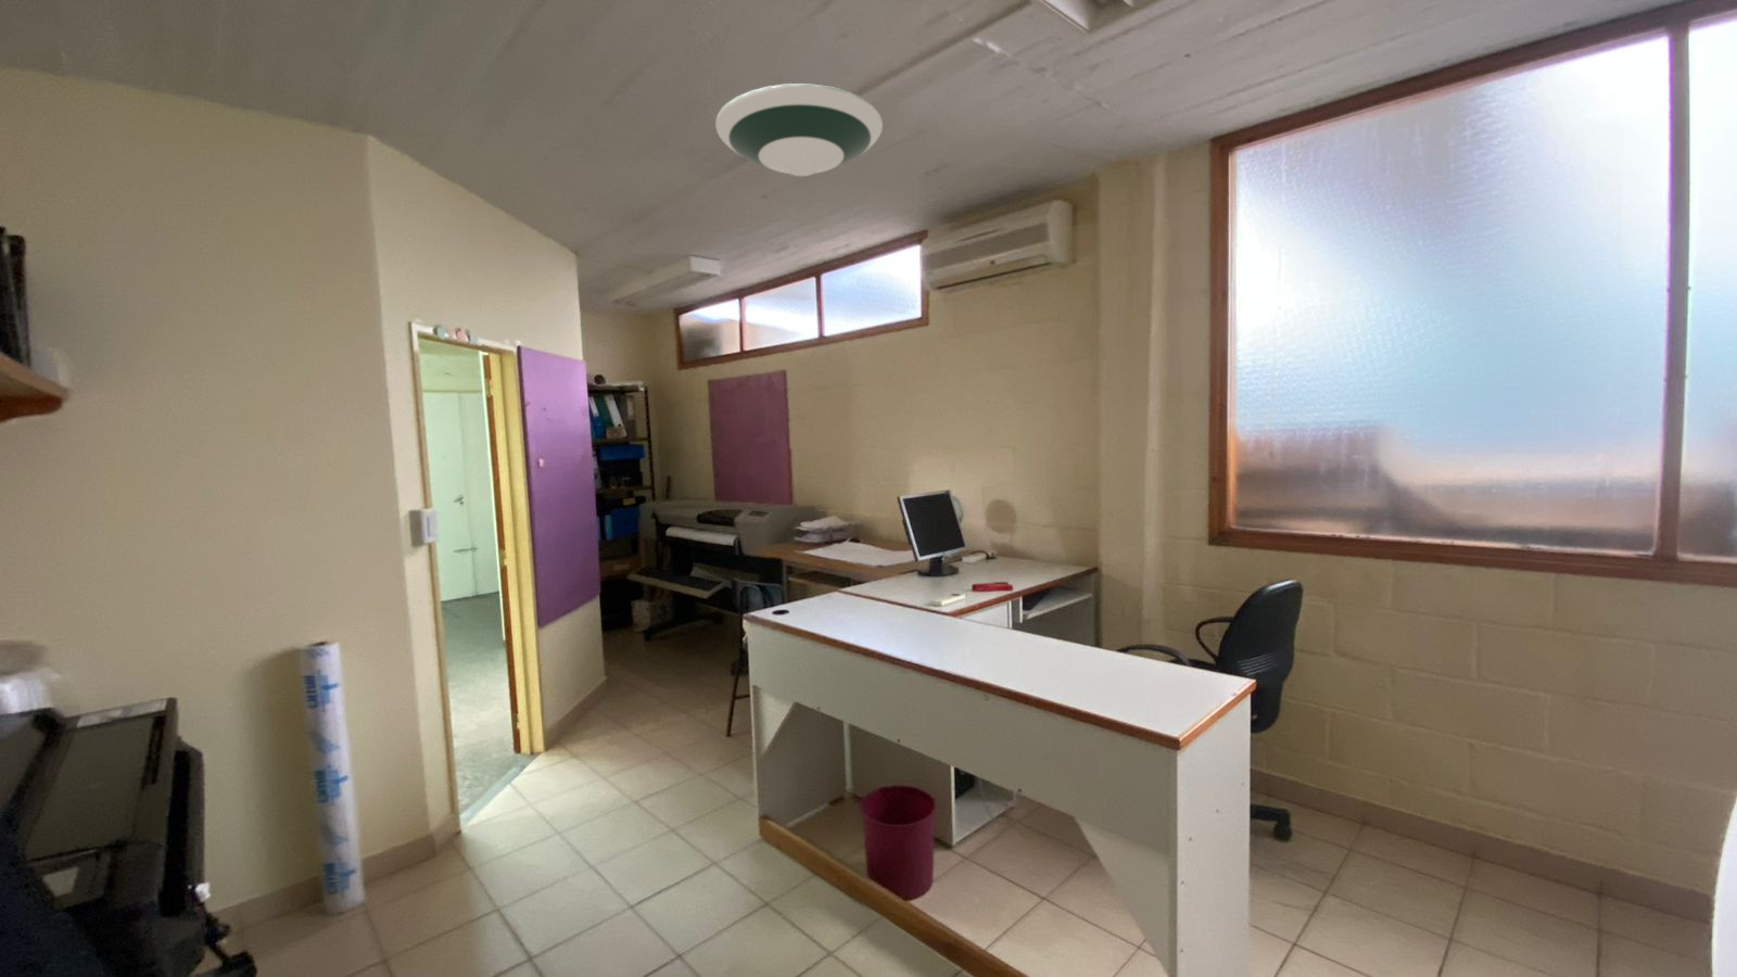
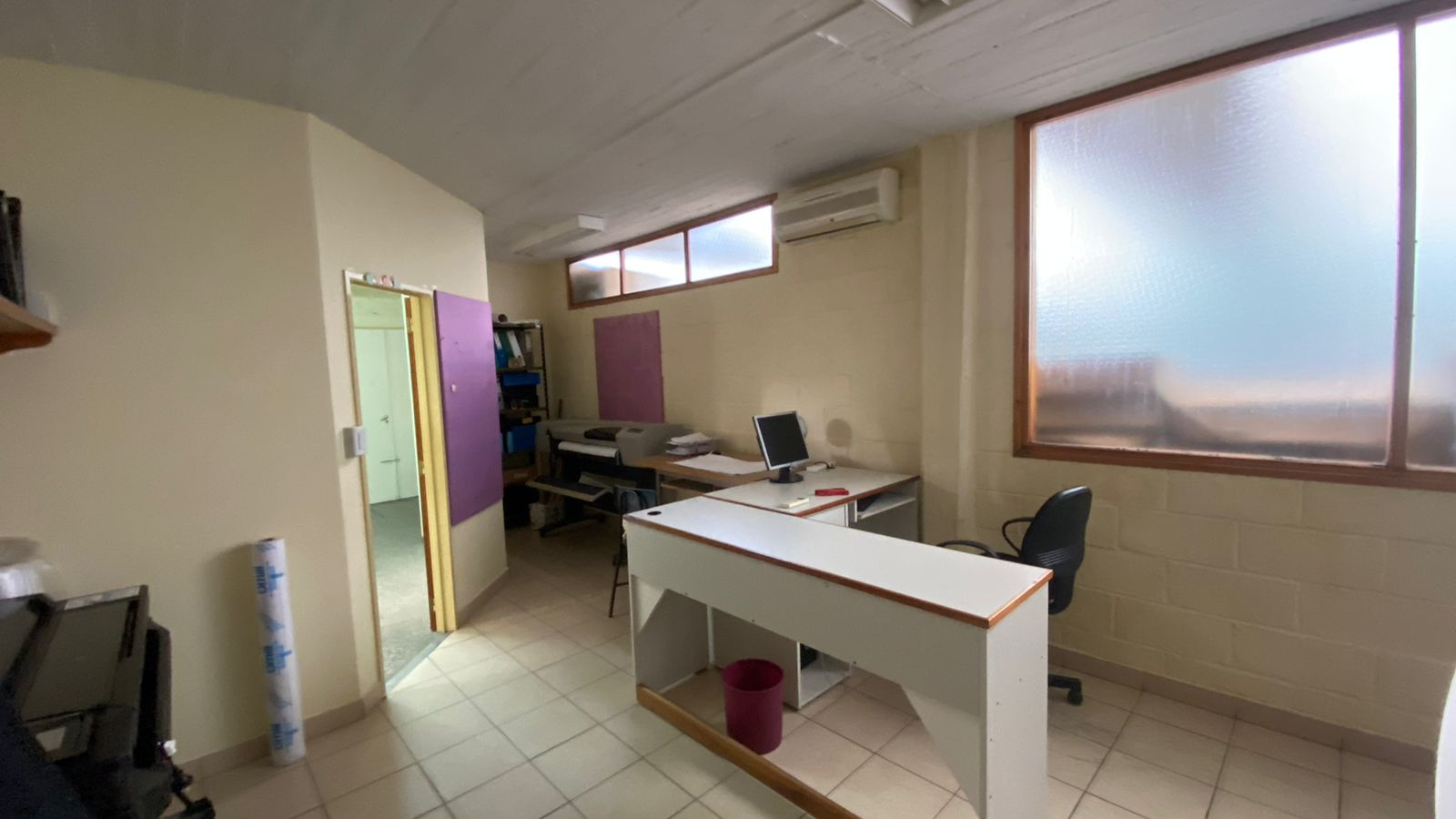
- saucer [715,82,884,177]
